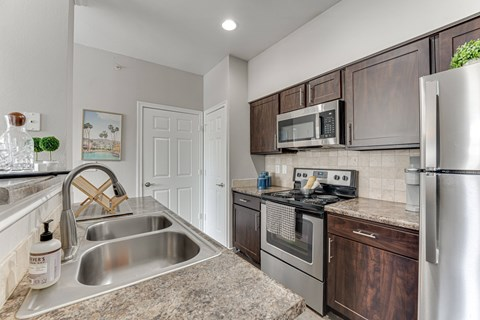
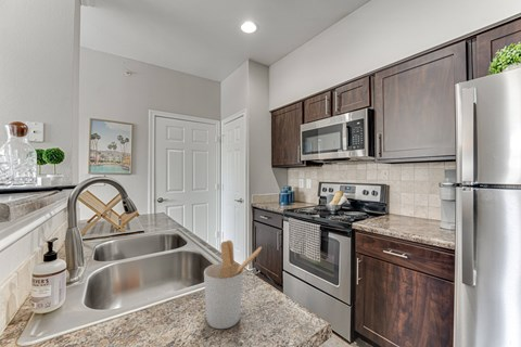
+ utensil holder [203,240,263,330]
